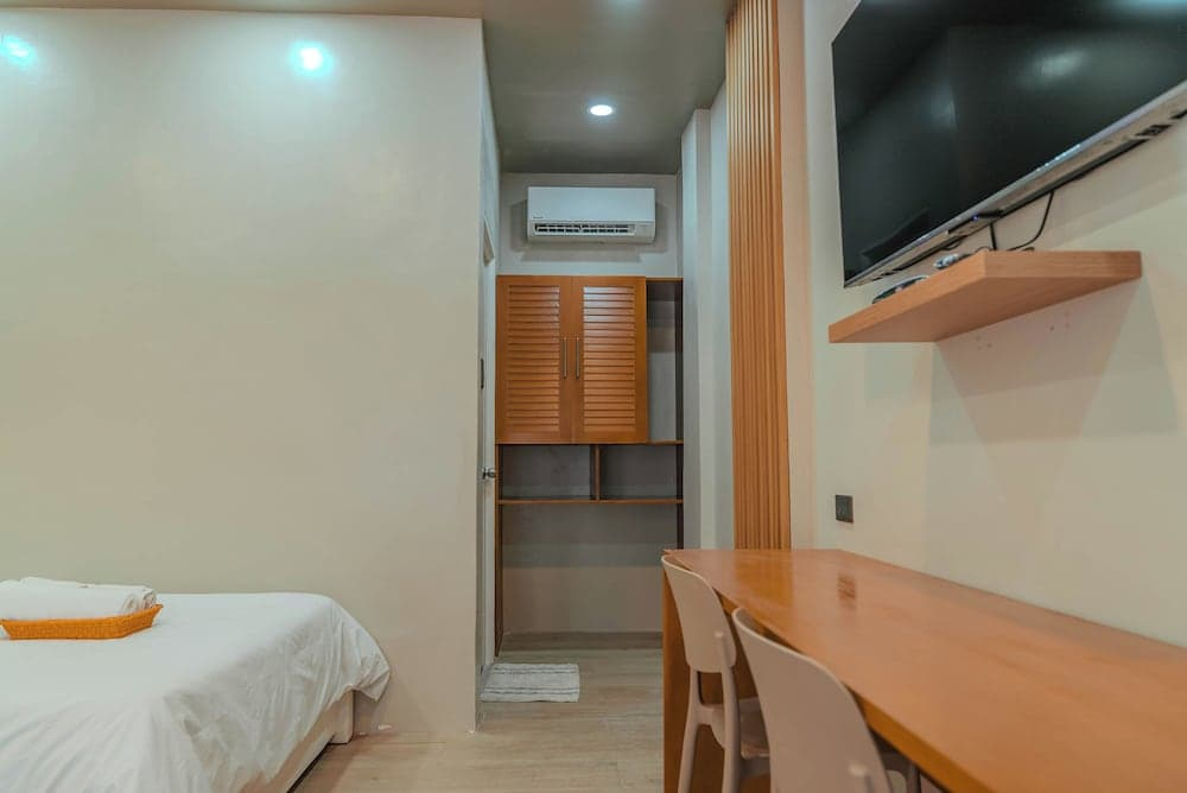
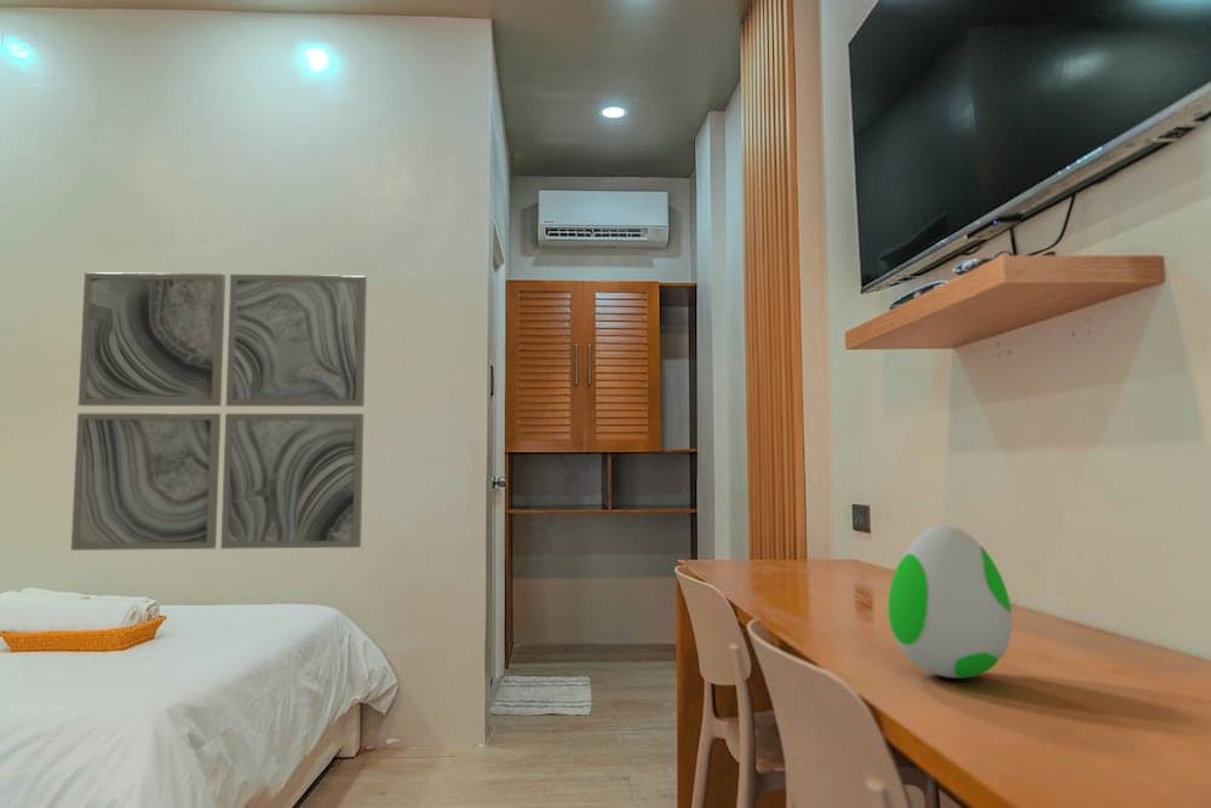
+ wall art [70,271,368,552]
+ decorative egg [886,524,1012,680]
